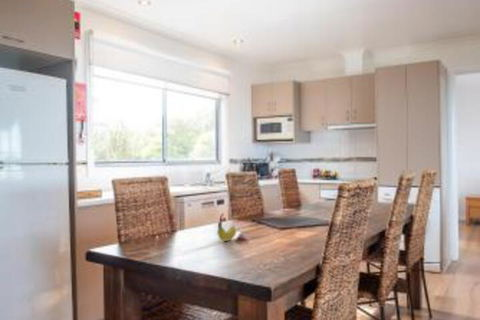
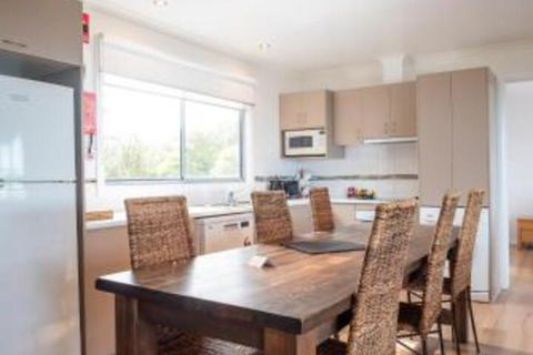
- fruit [216,220,237,242]
